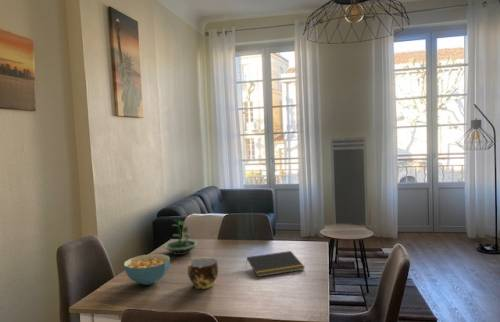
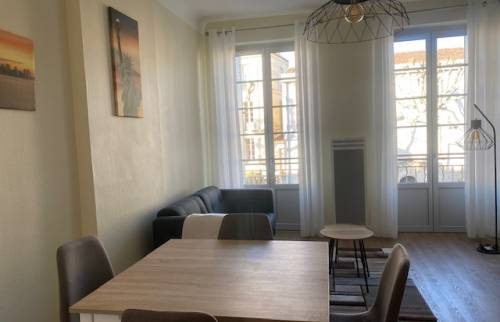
- notepad [245,250,306,278]
- cup [187,257,219,290]
- cereal bowl [123,253,171,286]
- terrarium [163,218,199,256]
